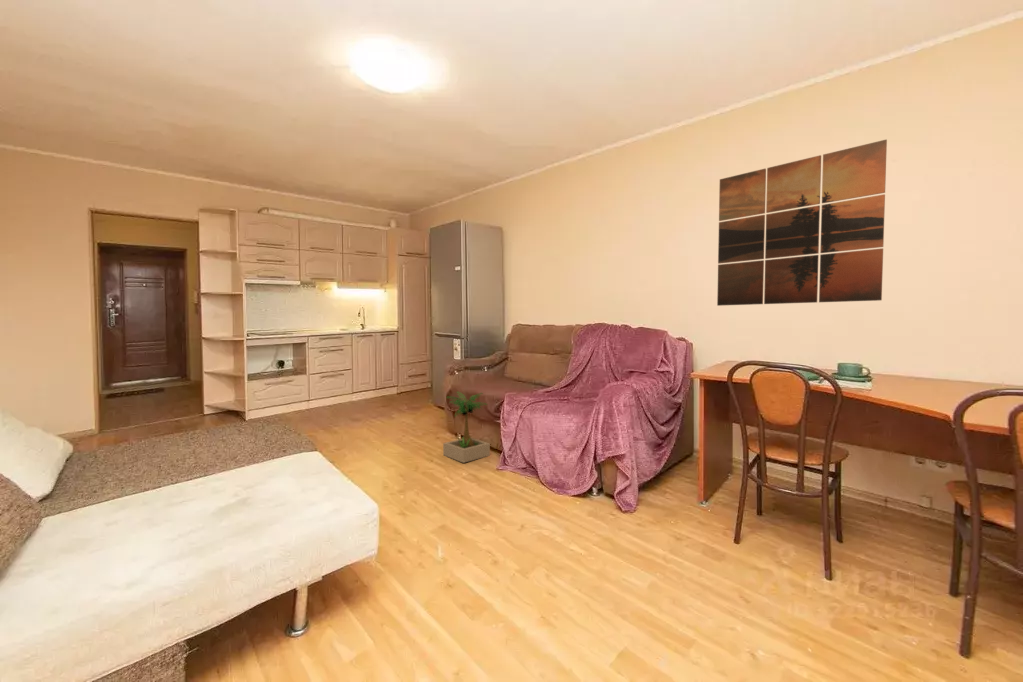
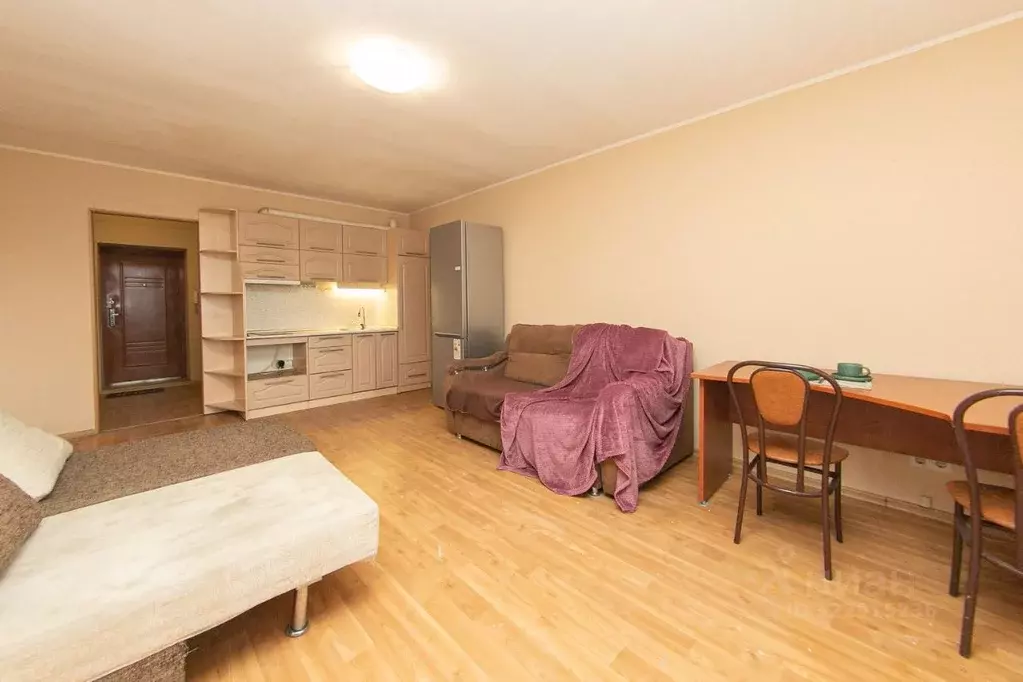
- potted plant [442,391,491,464]
- wall art [716,138,888,307]
